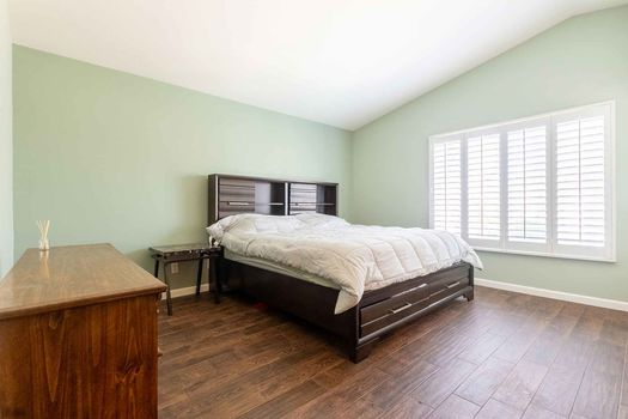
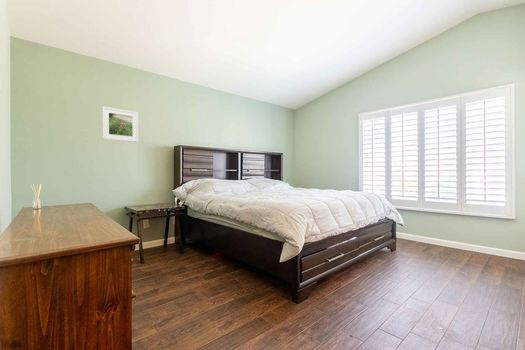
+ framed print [101,106,139,143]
